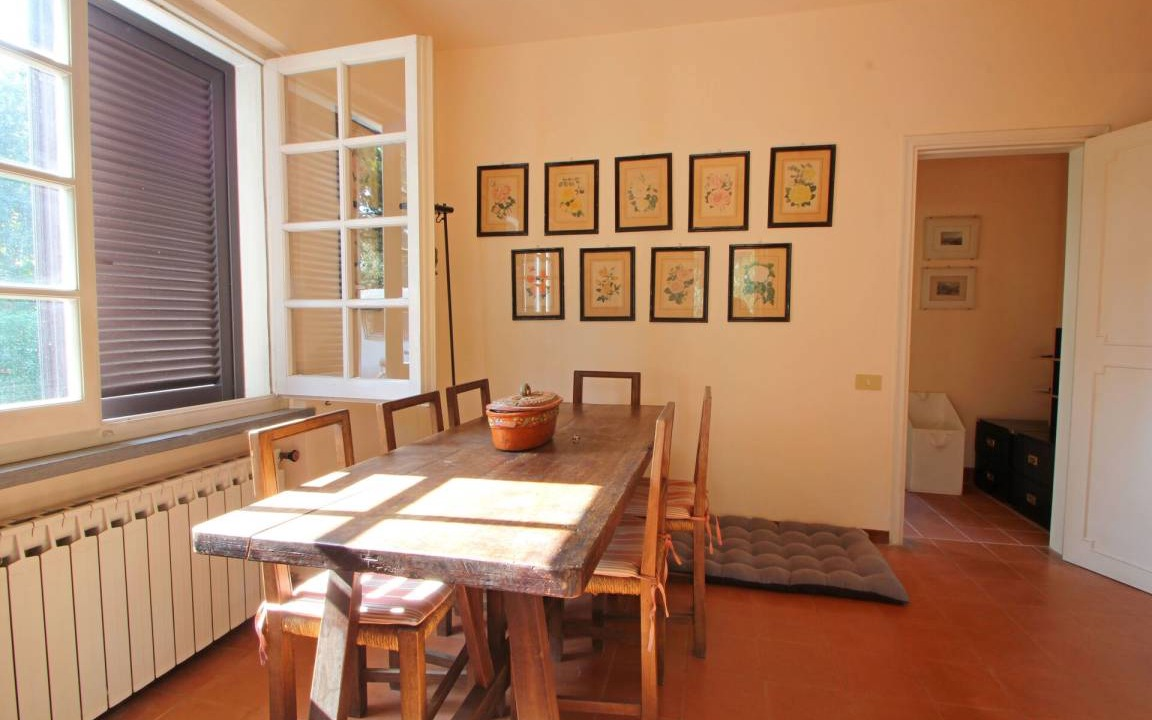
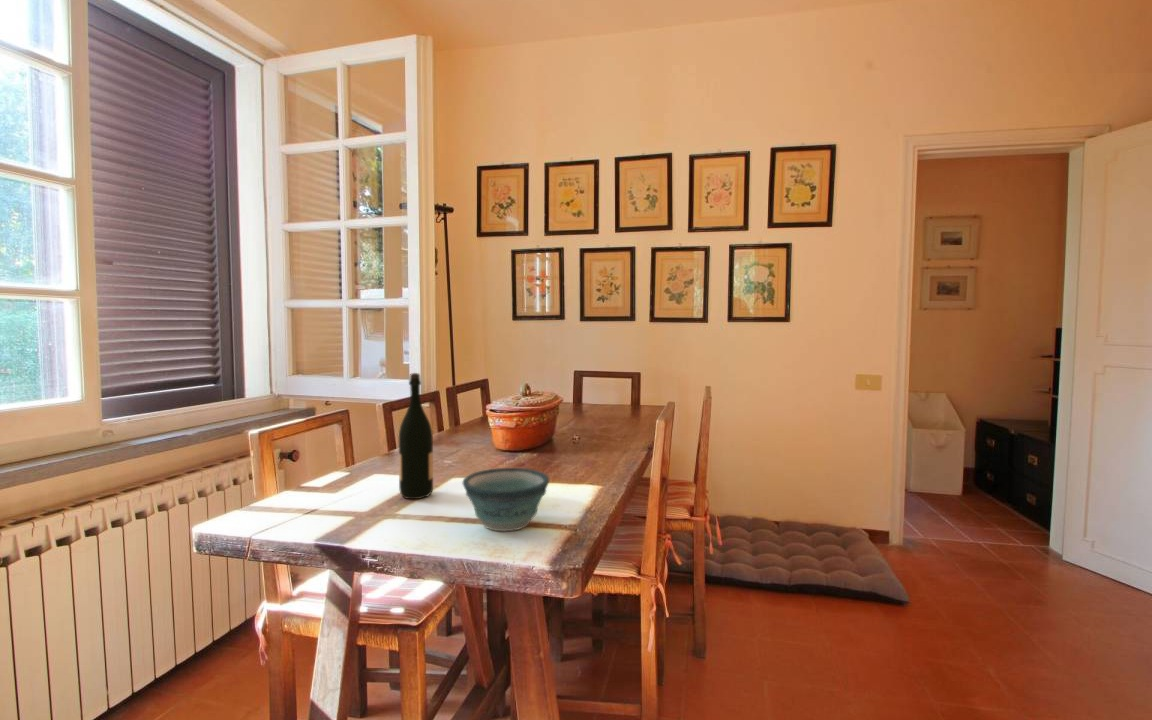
+ wine bottle [398,372,434,500]
+ bowl [461,467,550,532]
